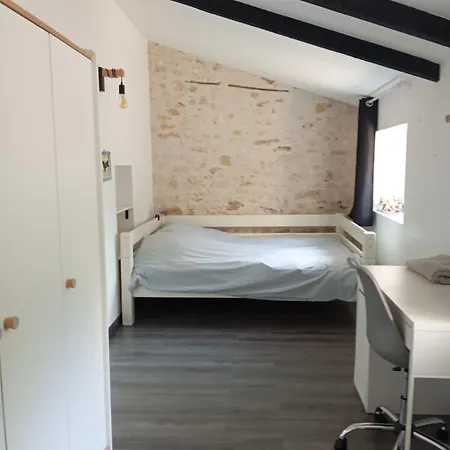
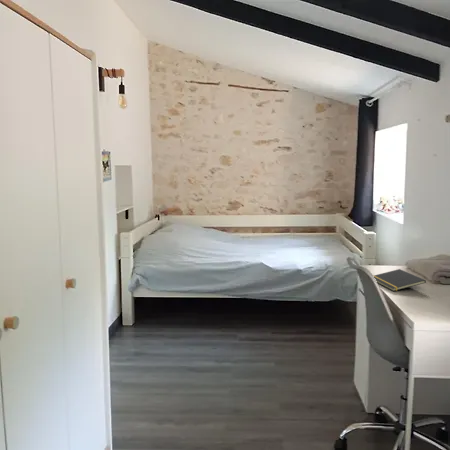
+ notepad [372,268,427,292]
